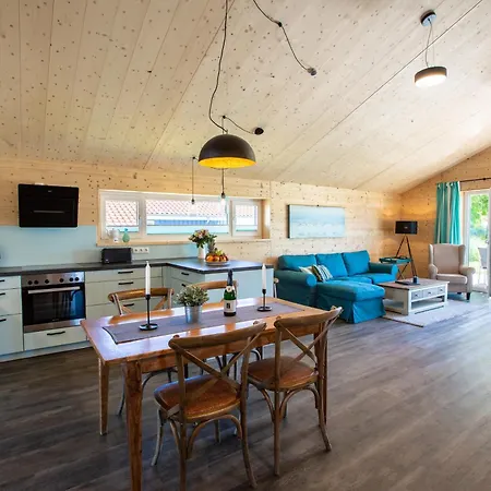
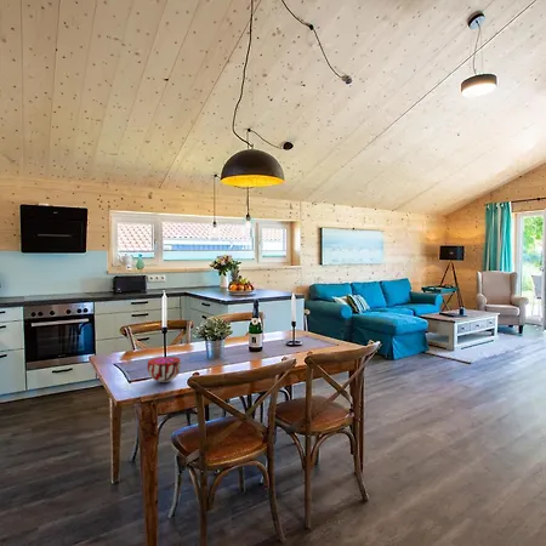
+ decorative bowl [146,356,182,383]
